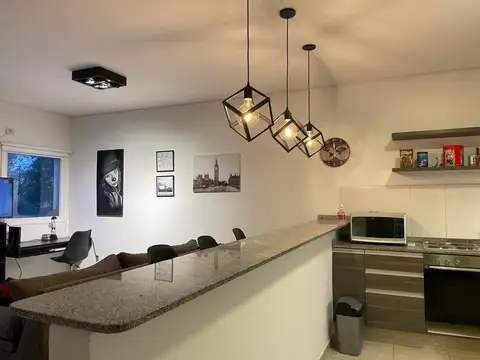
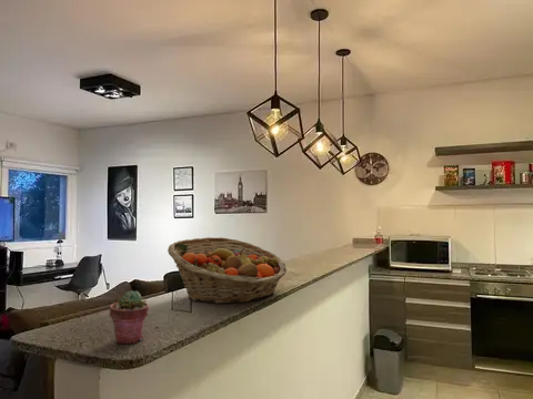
+ potted succulent [109,289,150,345]
+ fruit basket [167,236,288,305]
